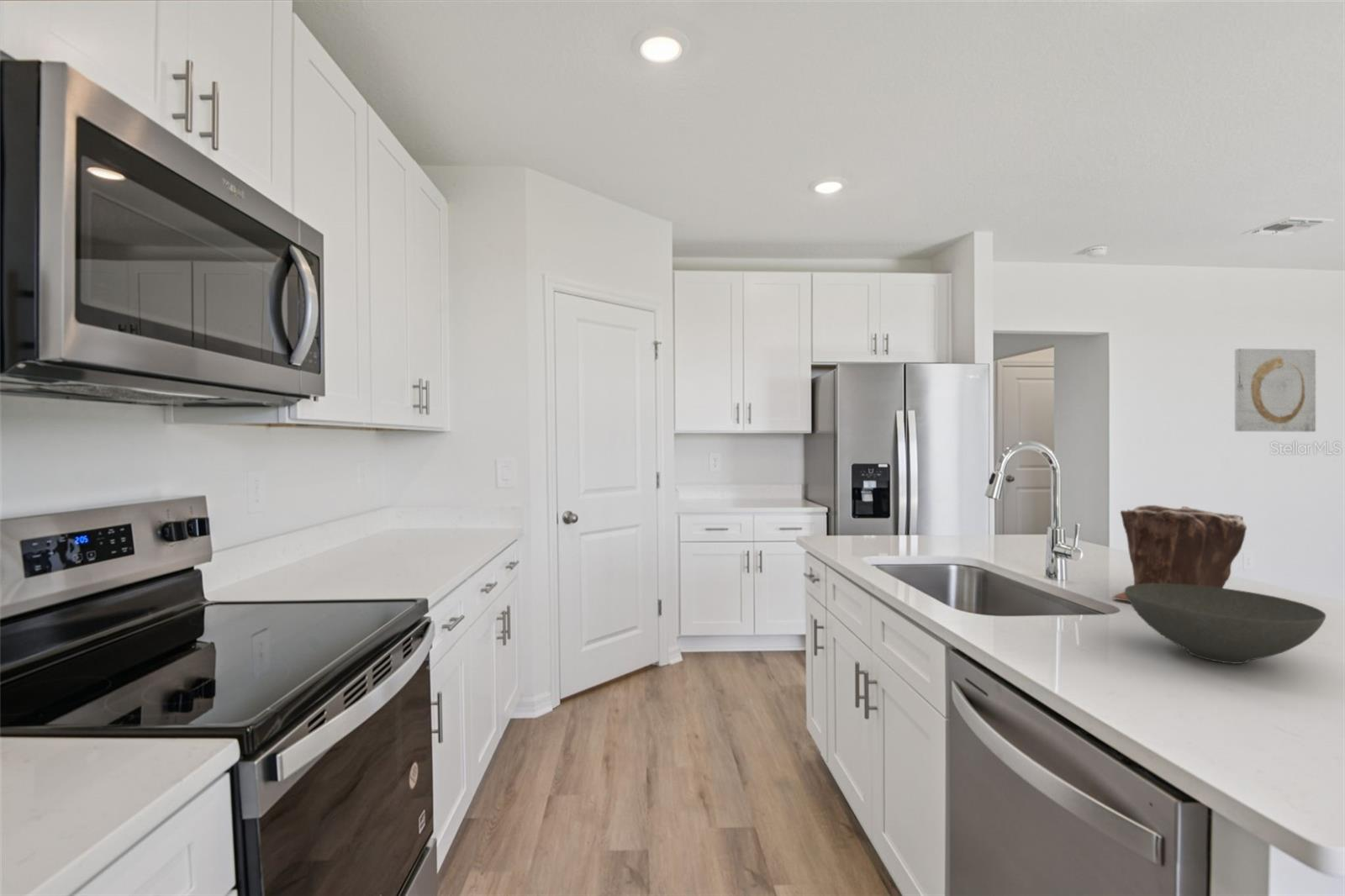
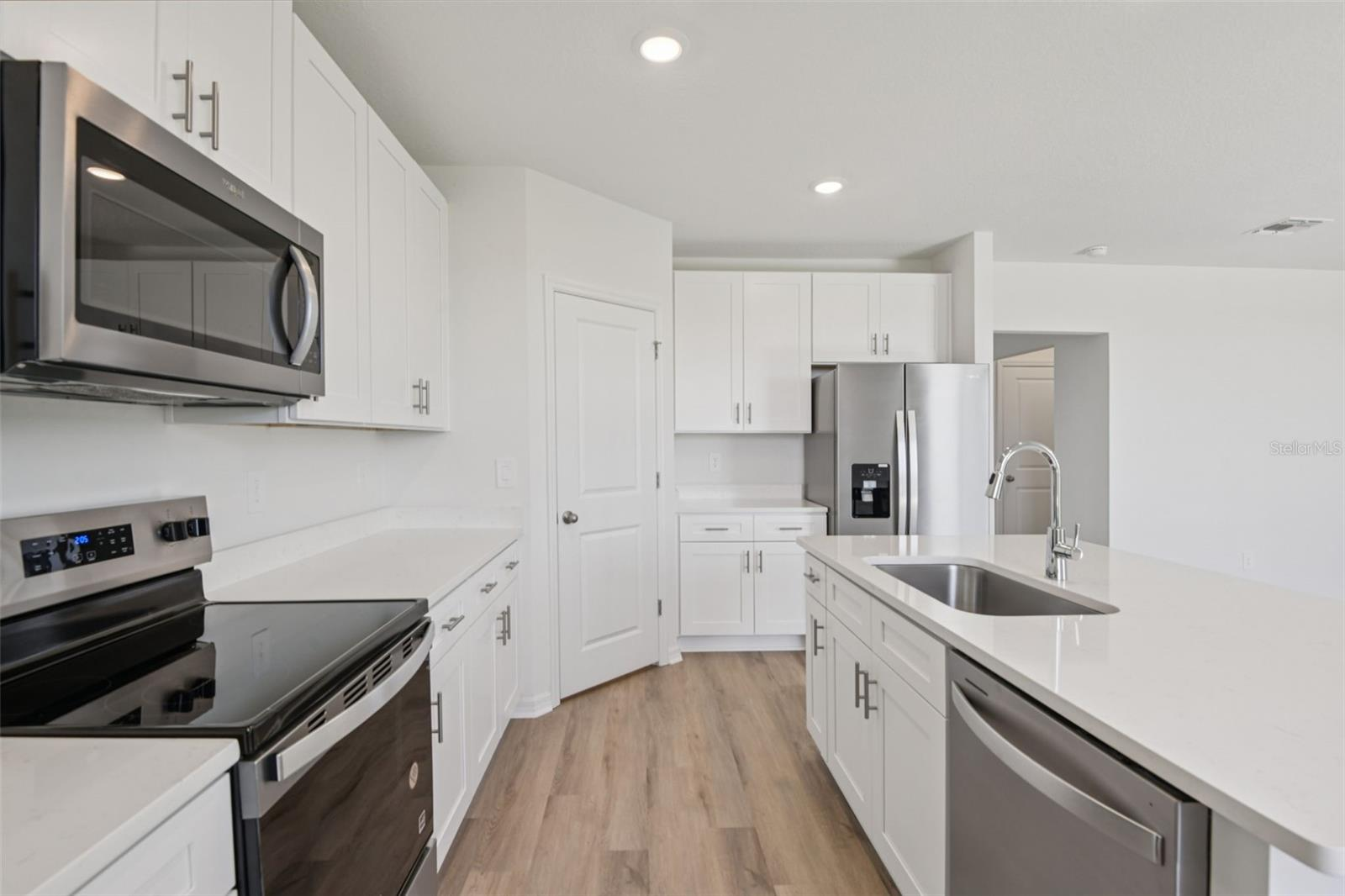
- wall art [1234,348,1316,433]
- plant pot [1111,504,1247,602]
- bowl [1124,583,1327,665]
